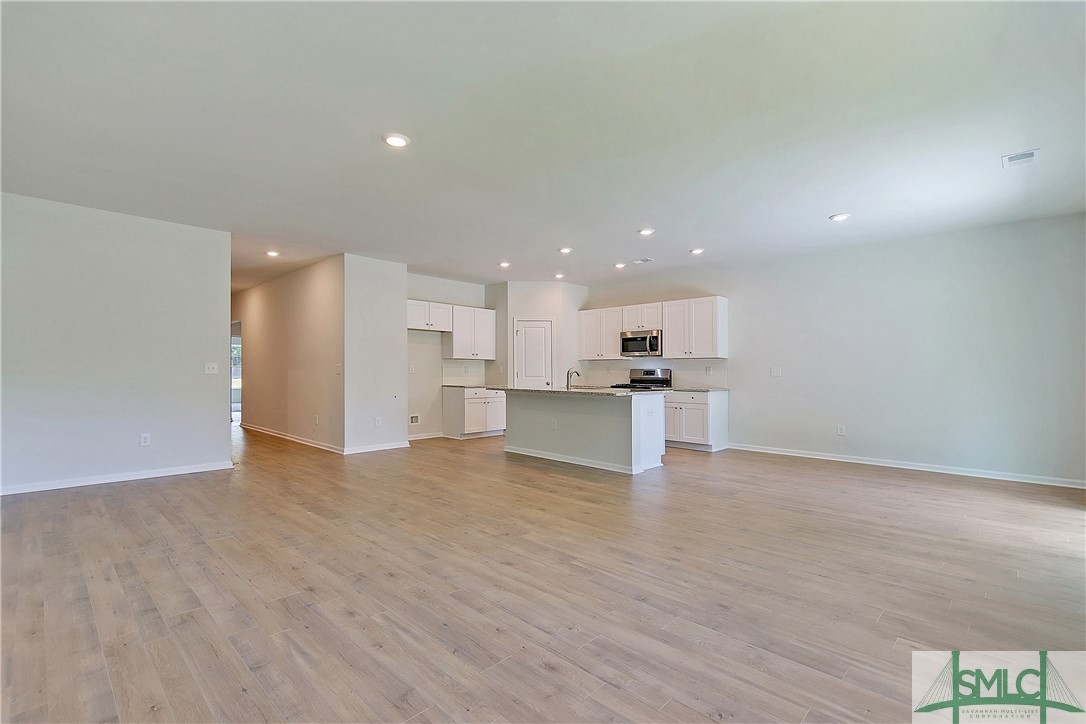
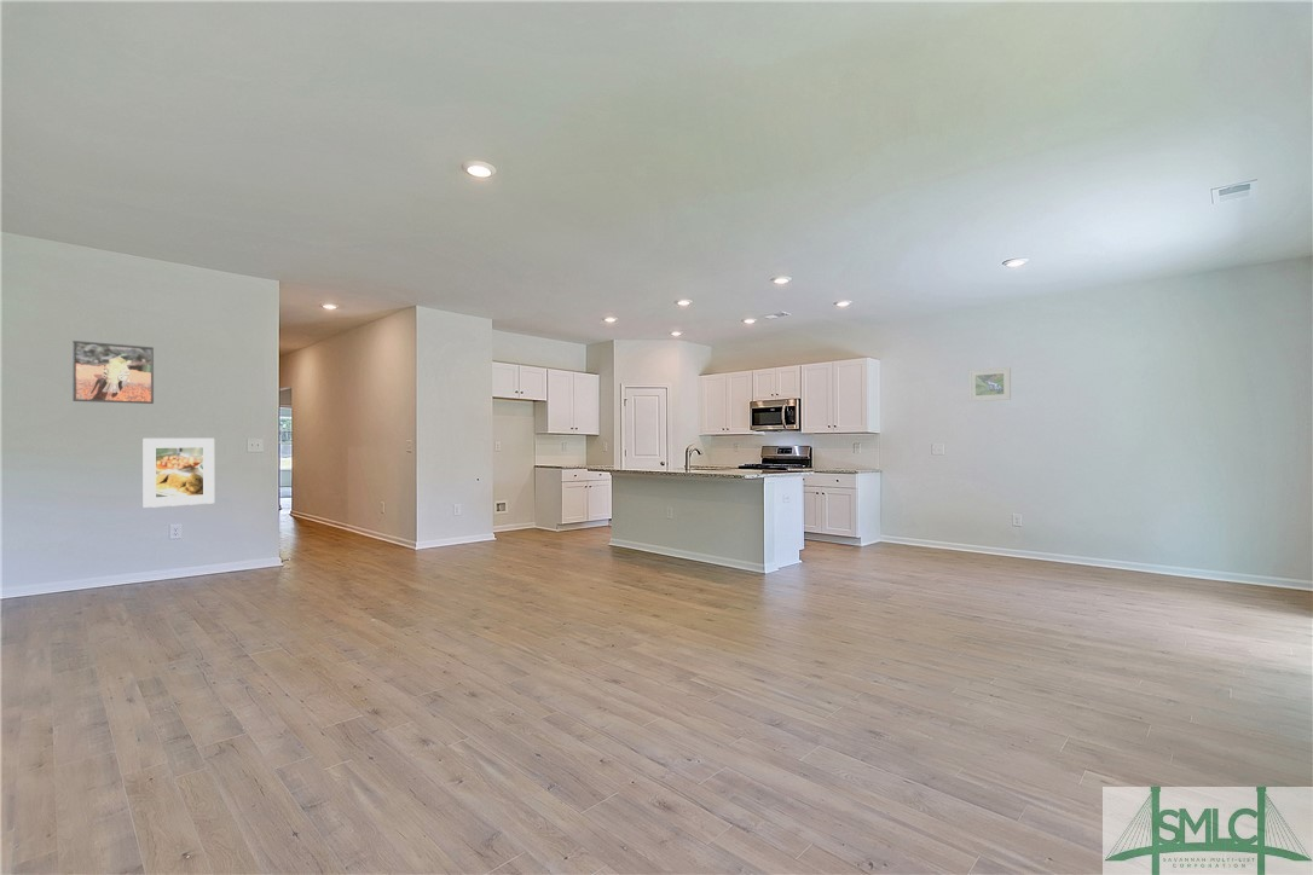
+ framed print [71,340,155,405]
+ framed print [968,366,1012,402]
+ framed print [143,438,215,509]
